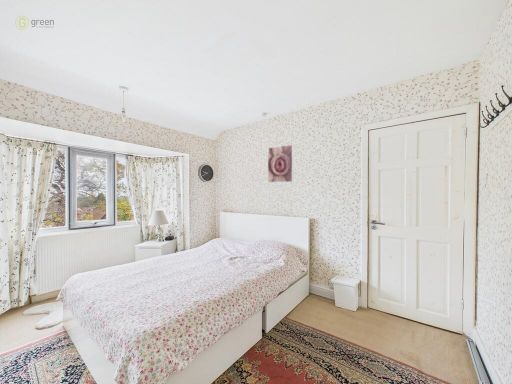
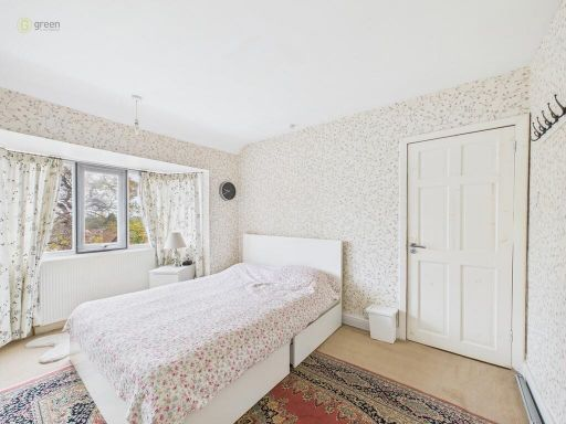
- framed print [267,144,294,183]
